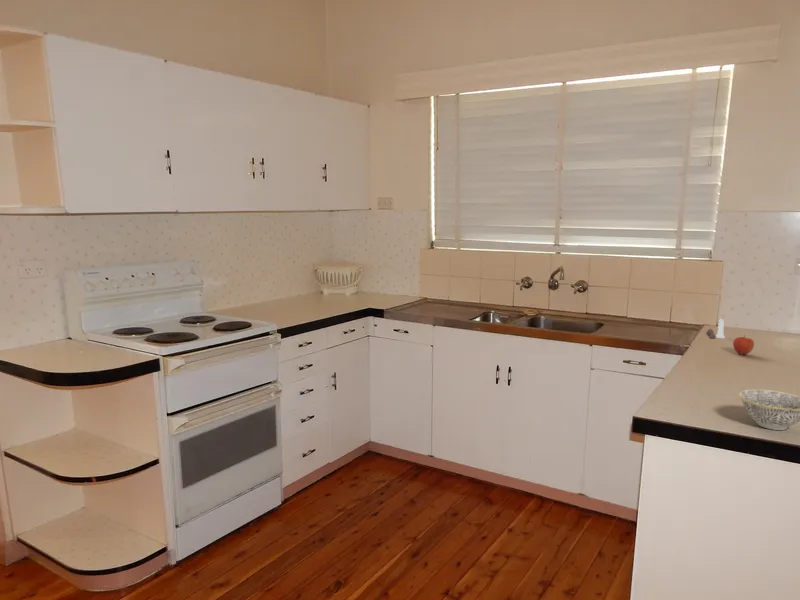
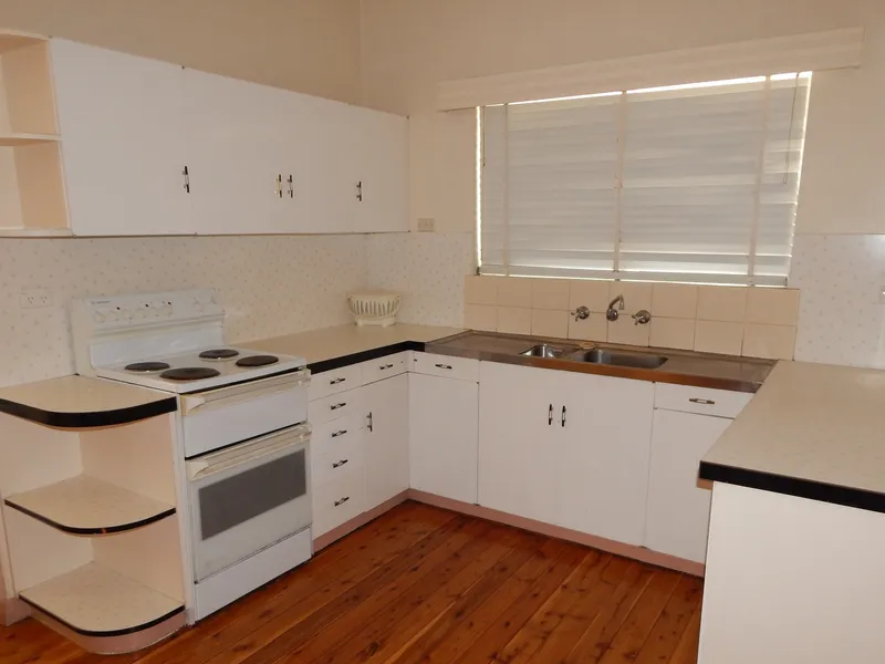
- salt and pepper shaker set [706,319,725,339]
- apple [732,334,755,356]
- bowl [738,388,800,431]
